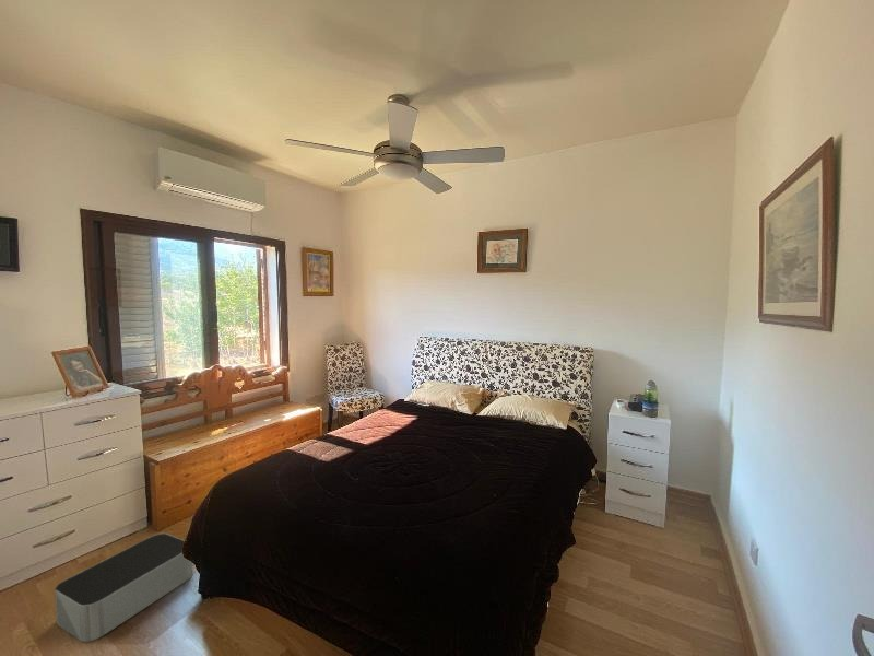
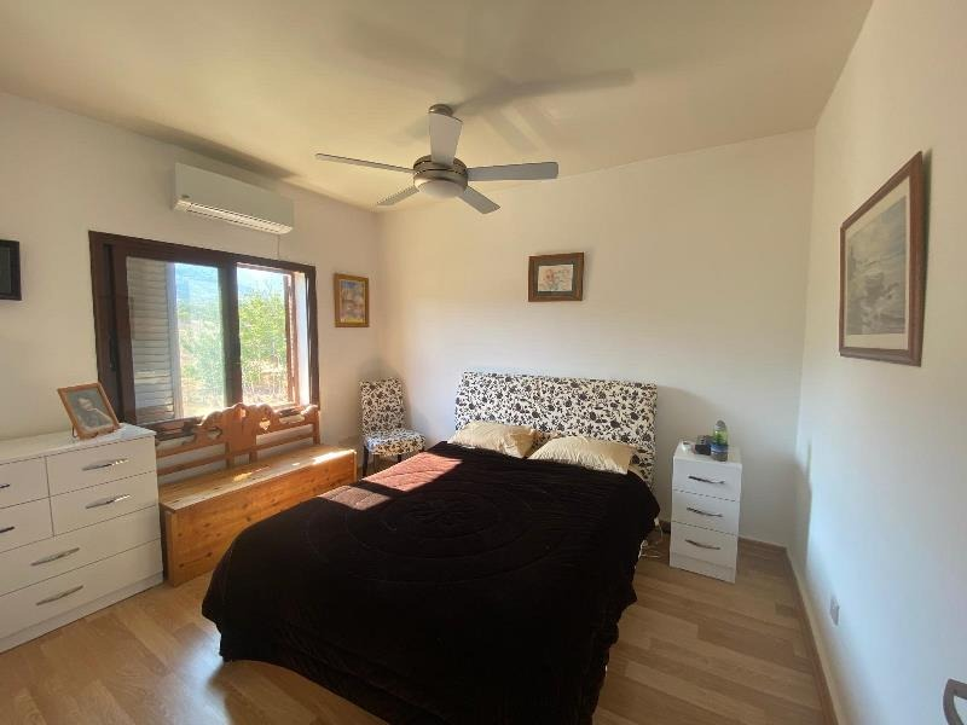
- storage bin [54,532,193,643]
